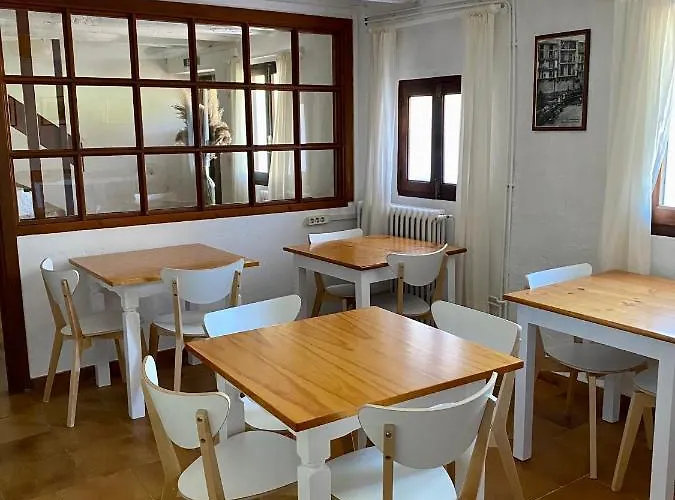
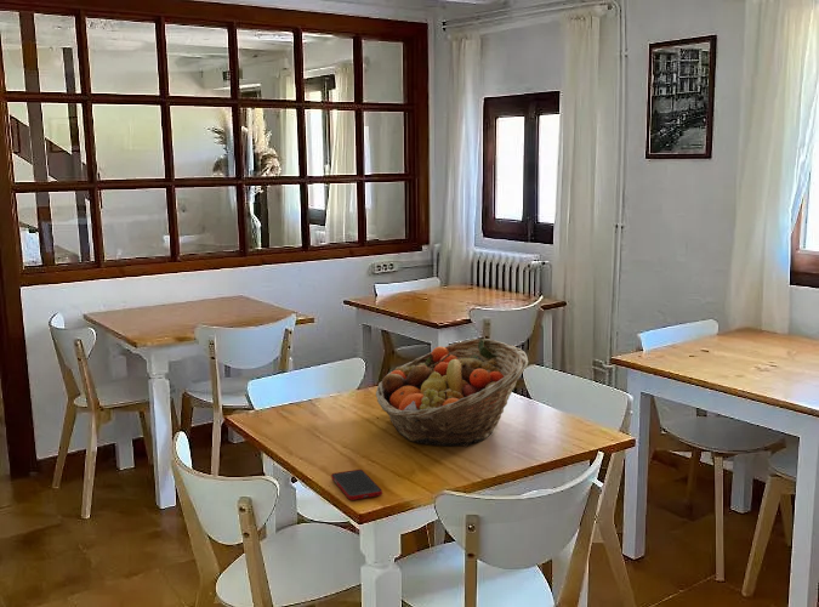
+ fruit basket [375,337,529,448]
+ cell phone [330,469,383,501]
